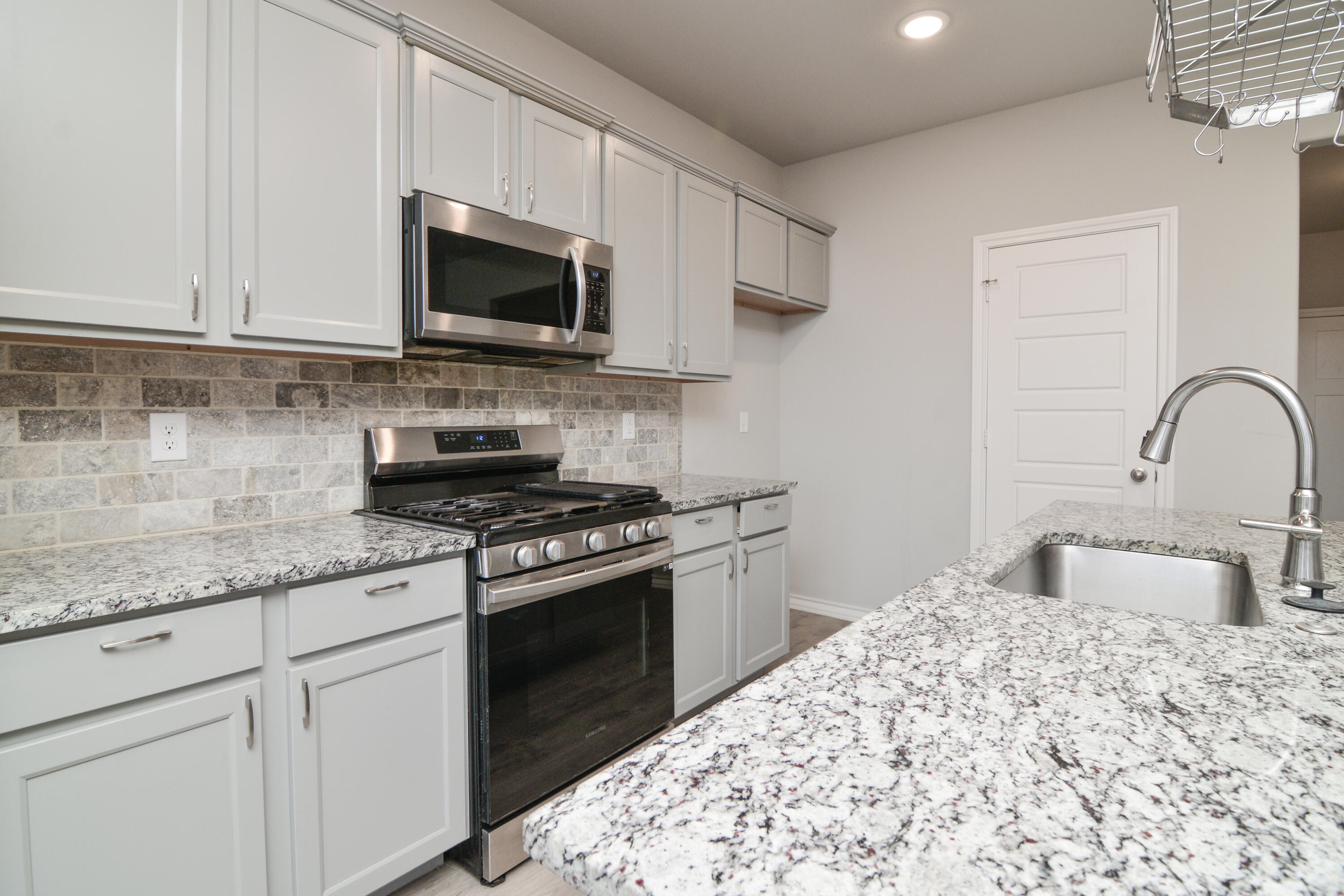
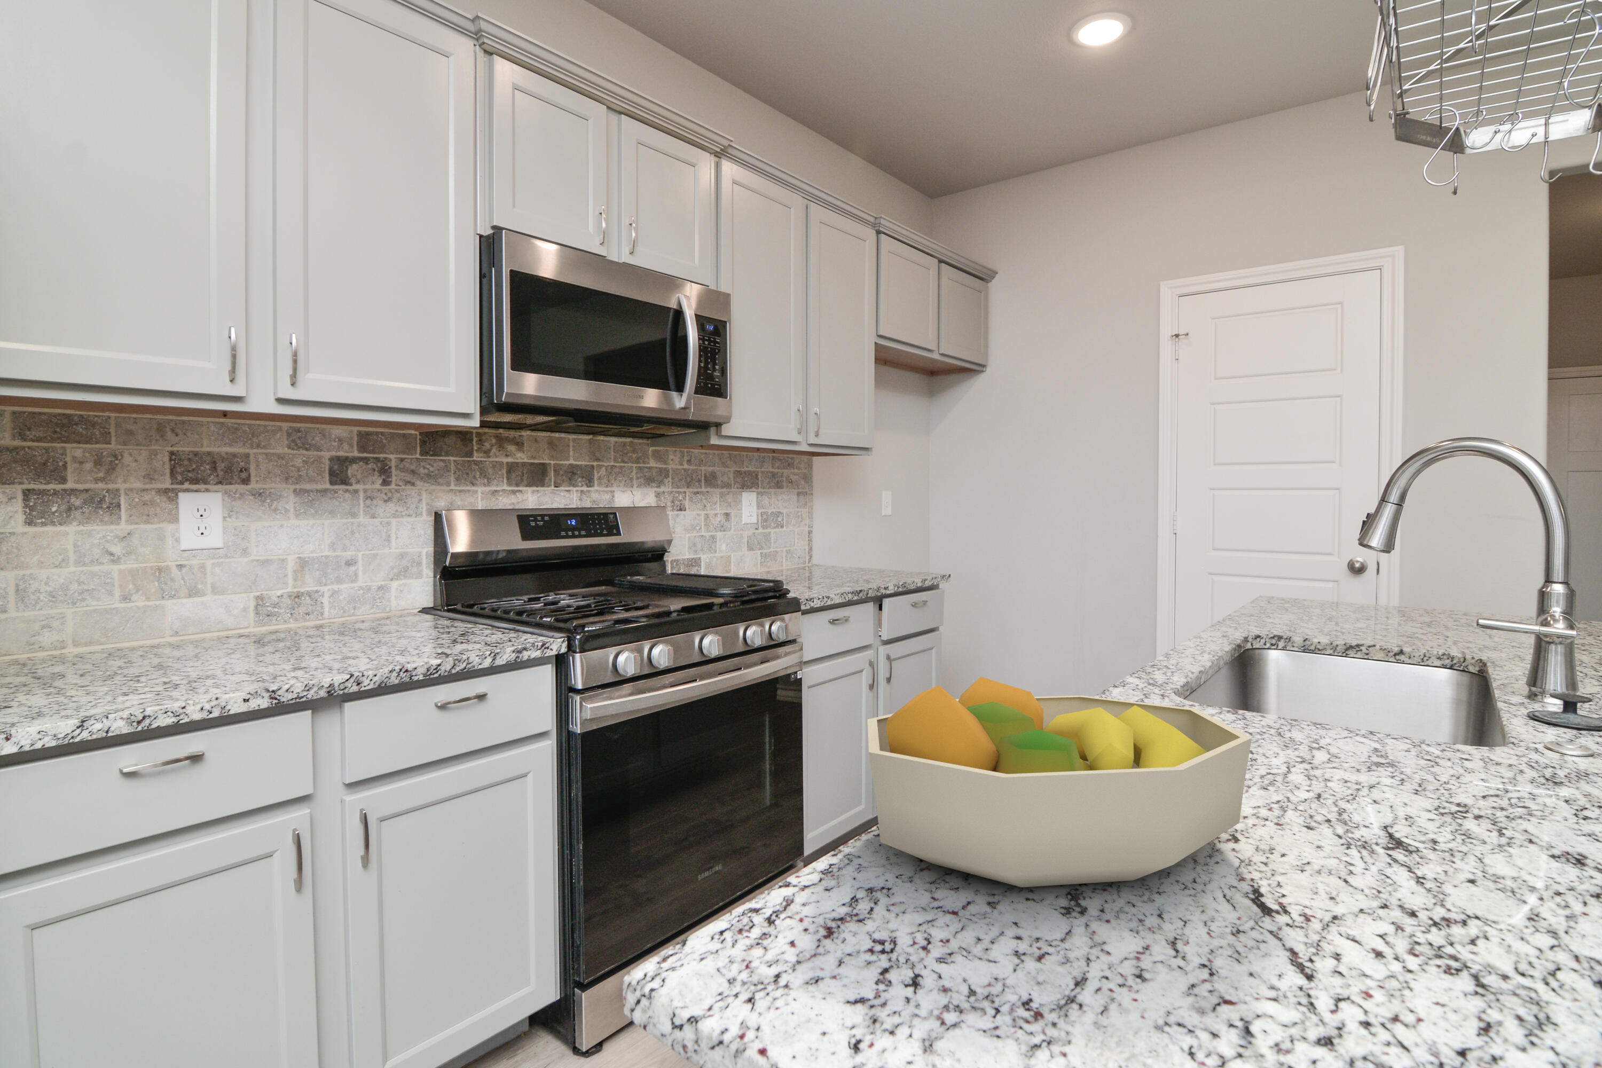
+ fruit bowl [868,676,1253,888]
